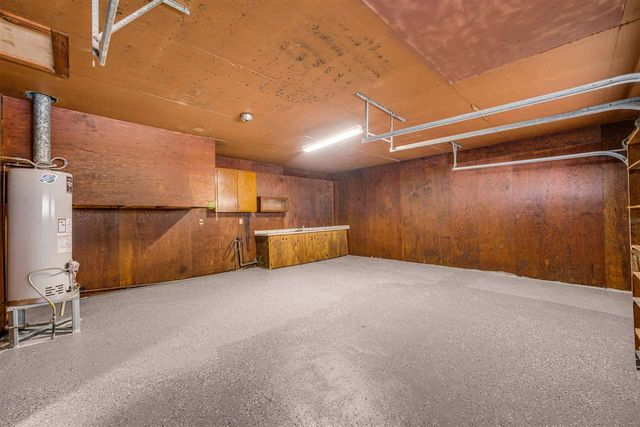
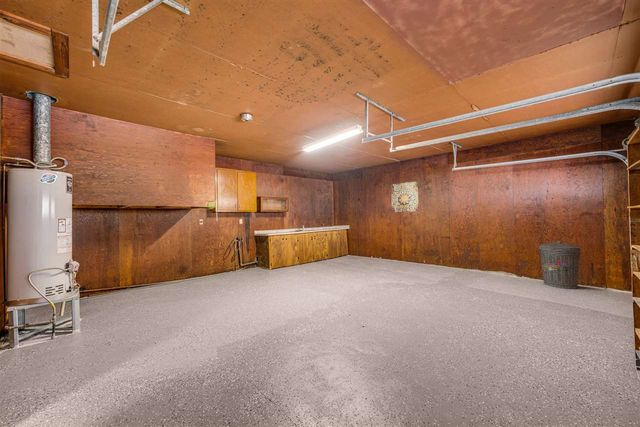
+ wall art [390,180,420,213]
+ trash can [538,240,582,290]
